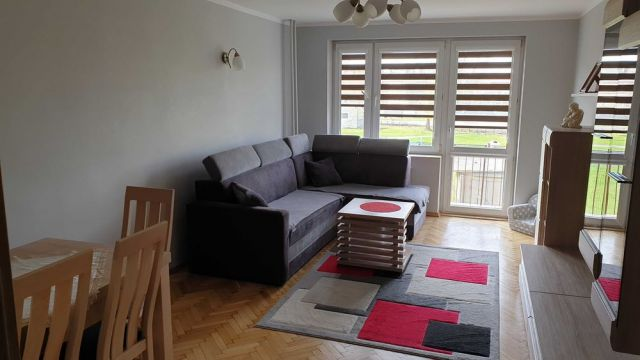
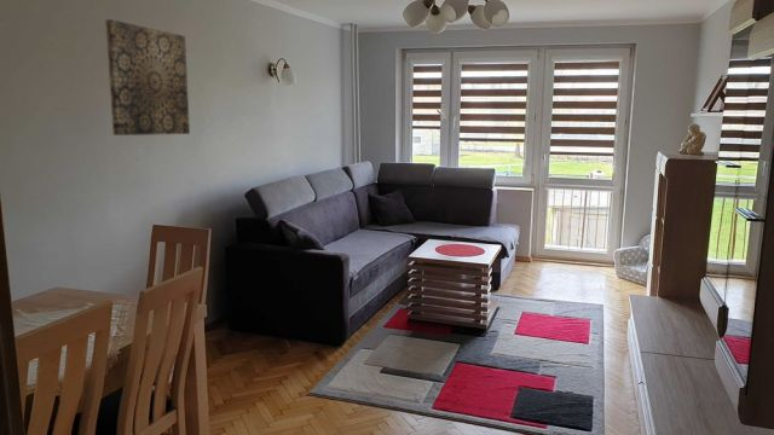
+ wall art [104,18,191,137]
